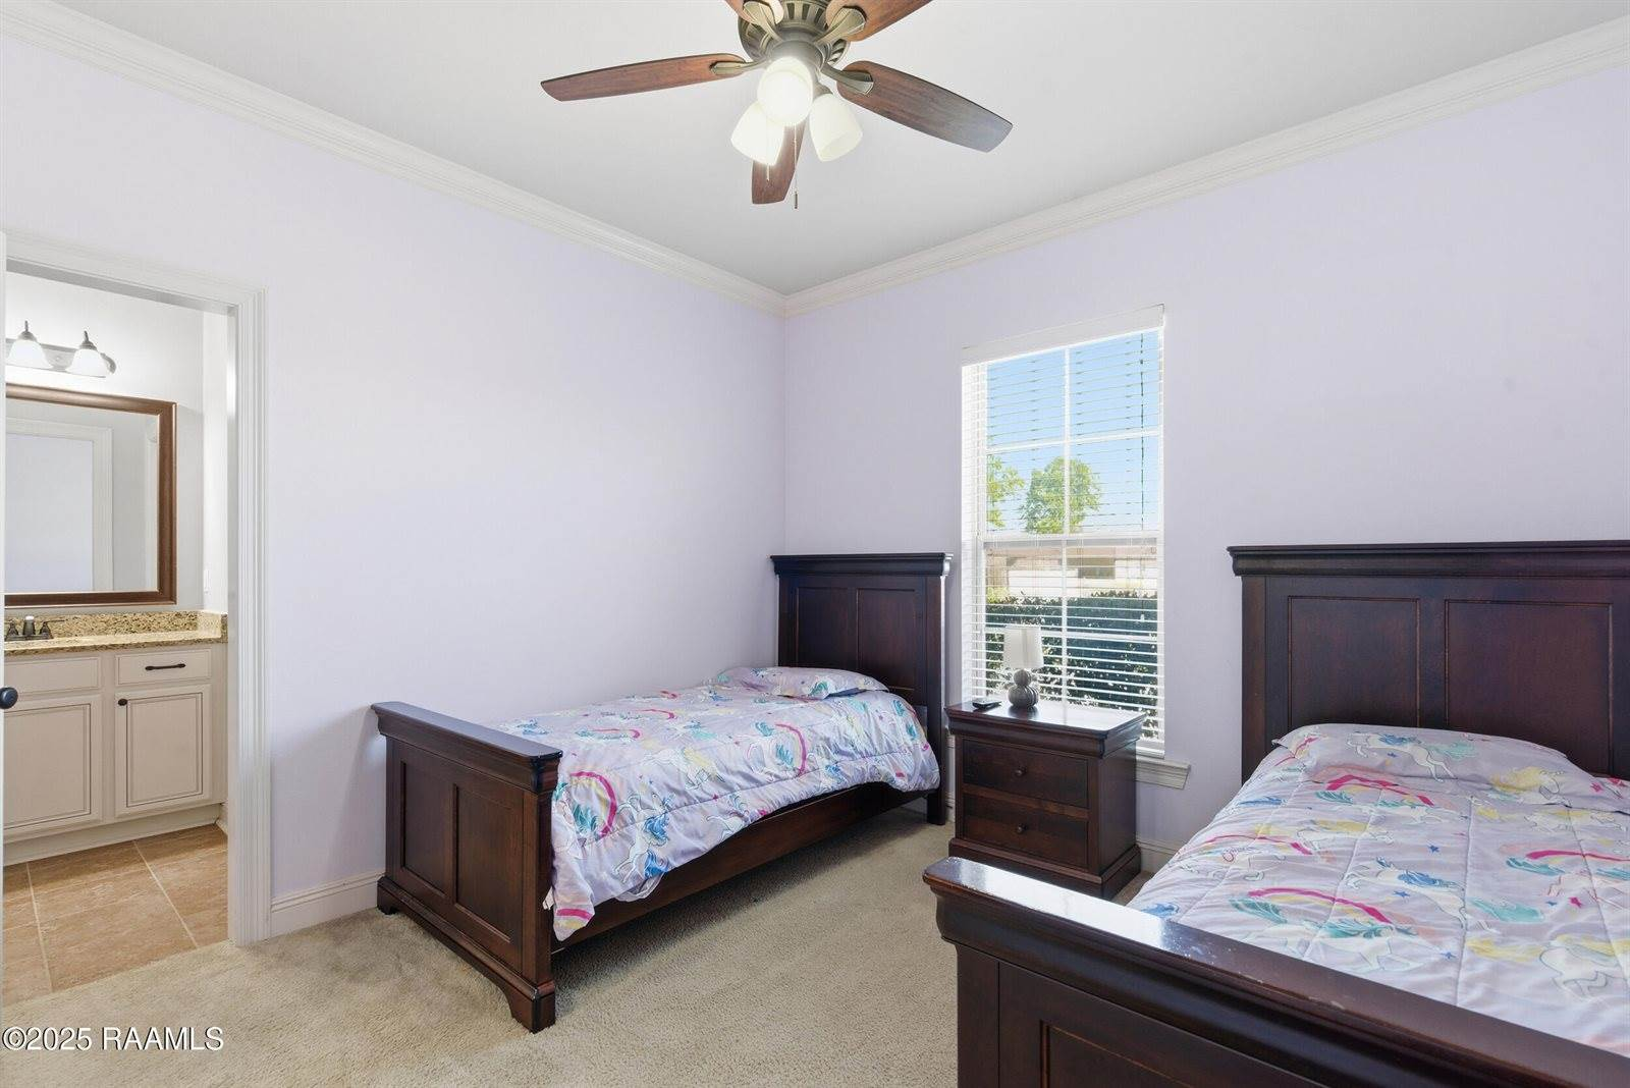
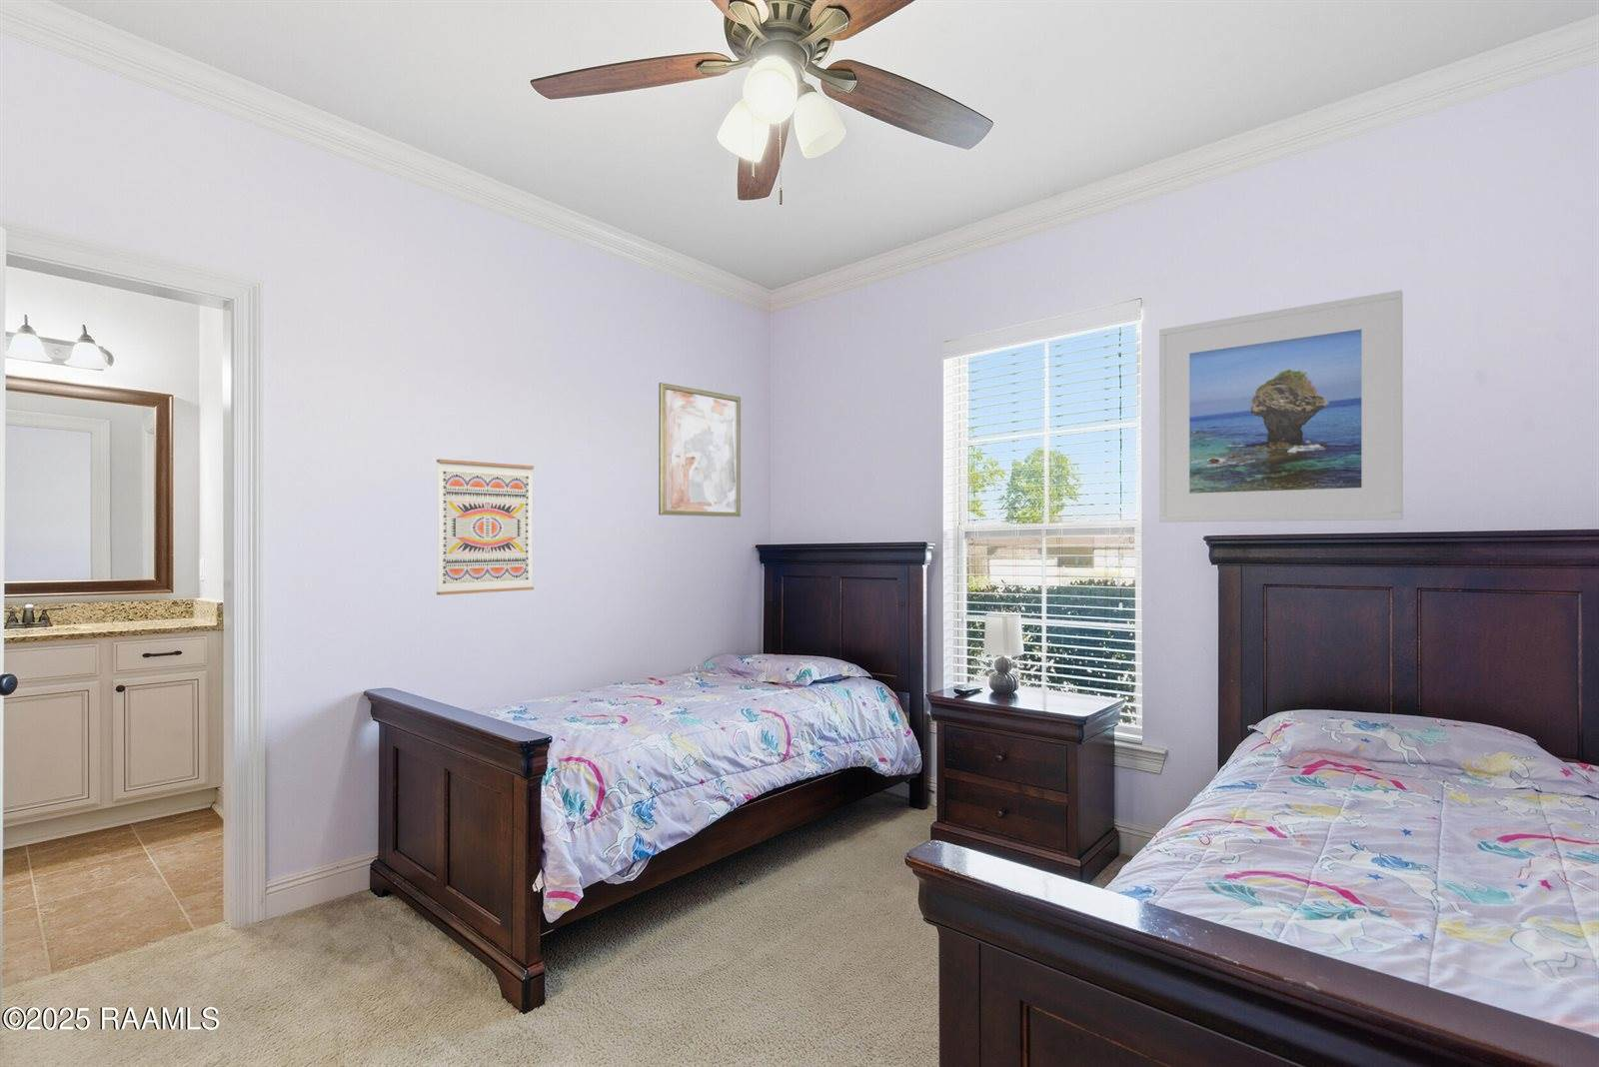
+ wall art [657,381,742,518]
+ wall art [436,458,535,597]
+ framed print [1158,289,1404,524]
